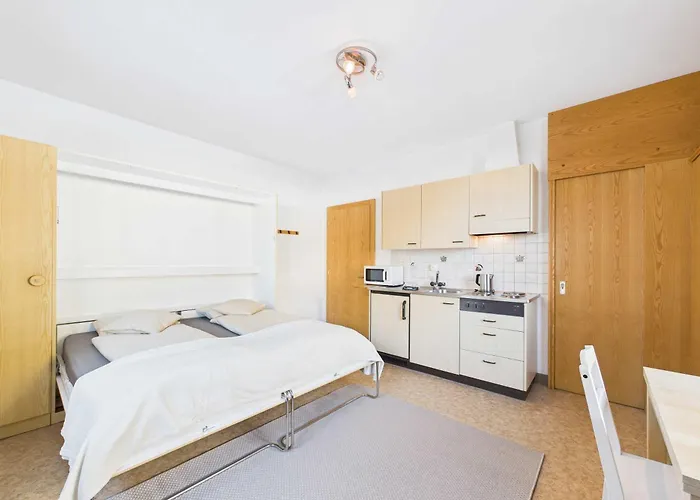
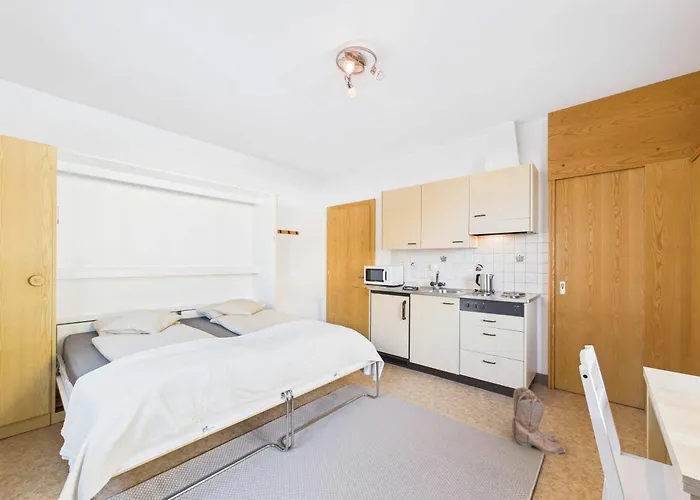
+ boots [511,386,566,455]
